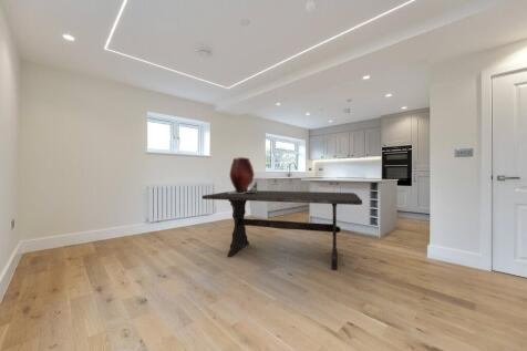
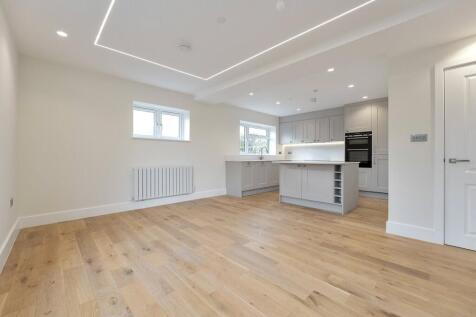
- dining table [202,189,363,271]
- ceramic pot [227,156,258,194]
